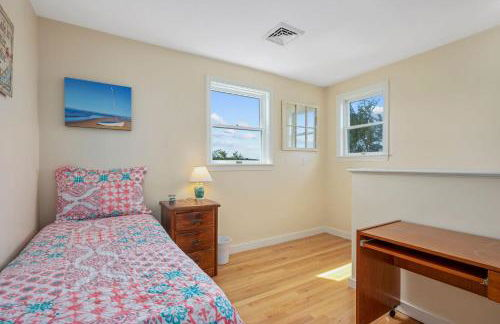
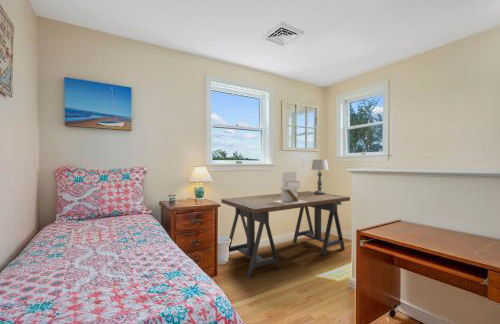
+ letter holder [275,171,306,204]
+ desk [220,190,351,279]
+ table lamp [310,159,329,195]
